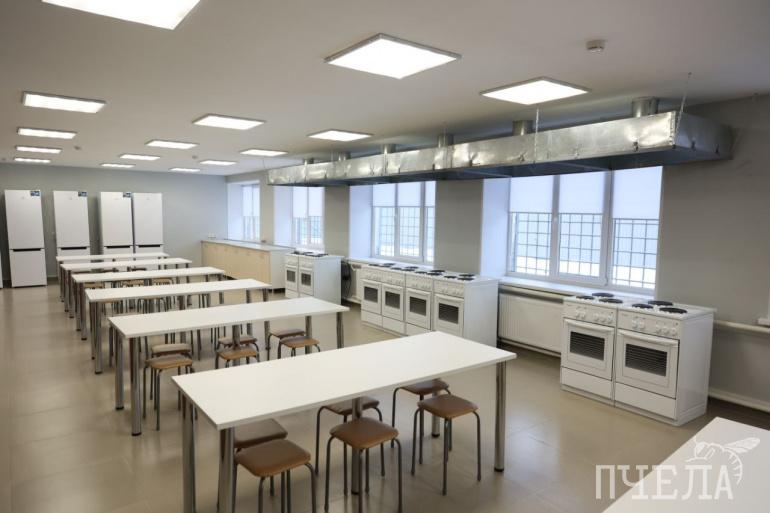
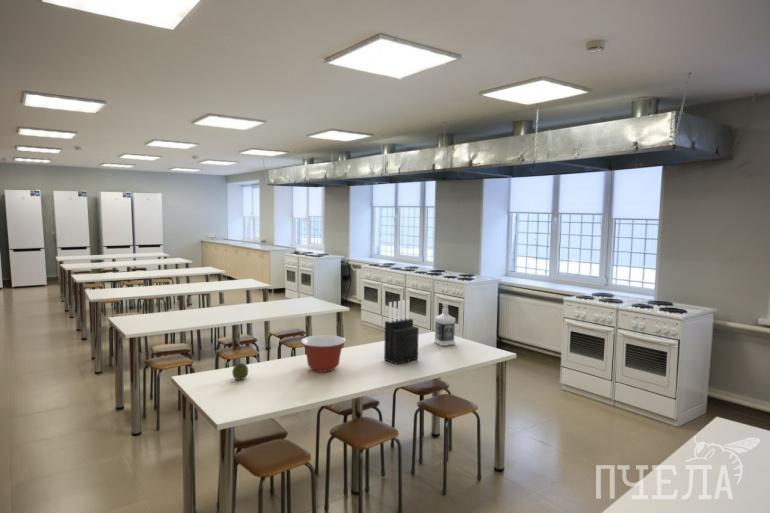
+ knife block [383,299,420,365]
+ bottle [433,301,457,347]
+ mixing bowl [300,334,347,373]
+ apple [231,362,249,381]
